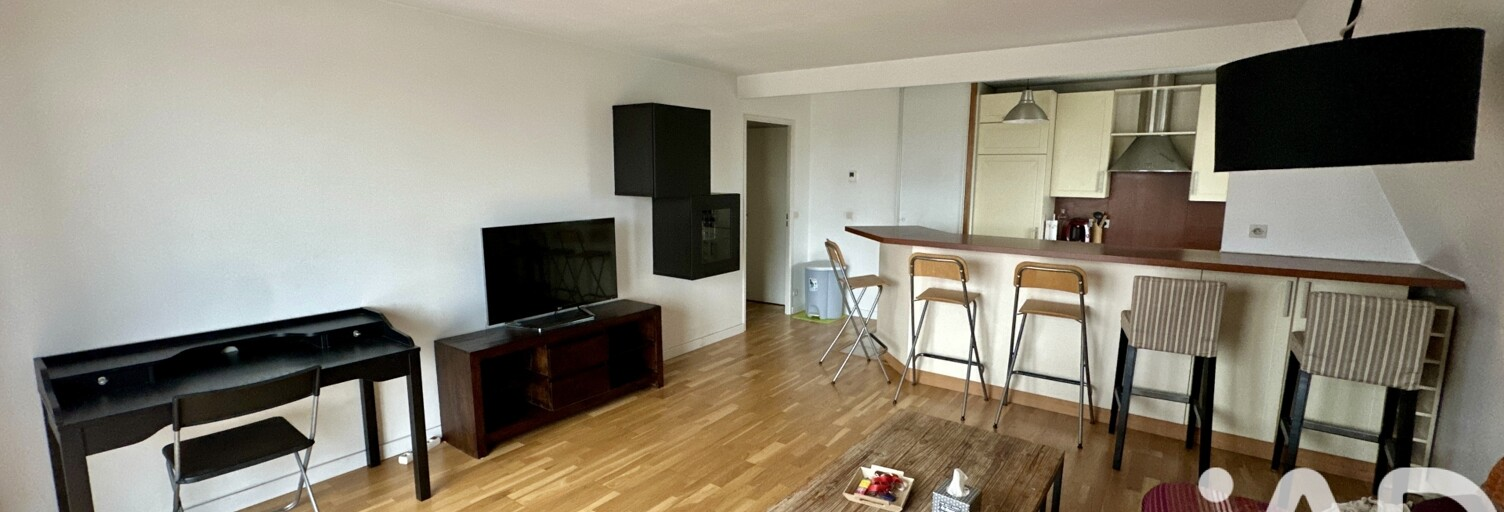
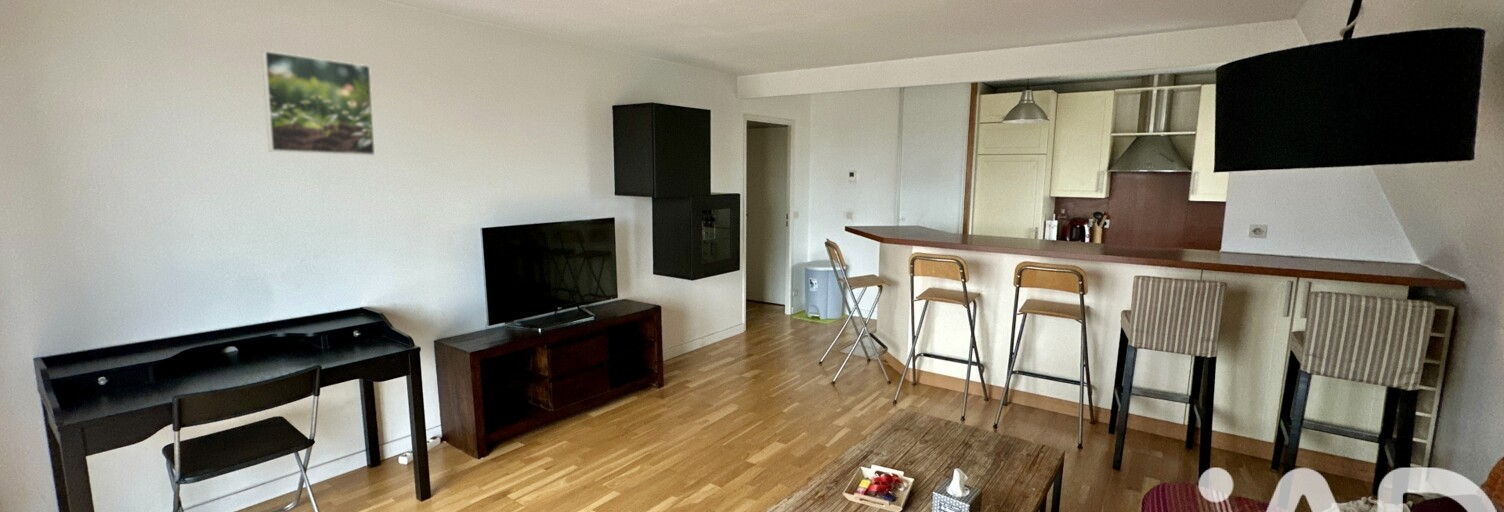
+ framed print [261,50,376,157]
